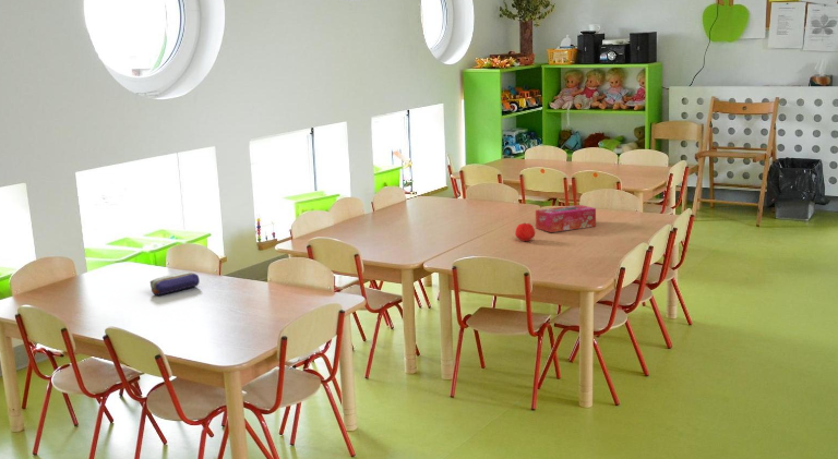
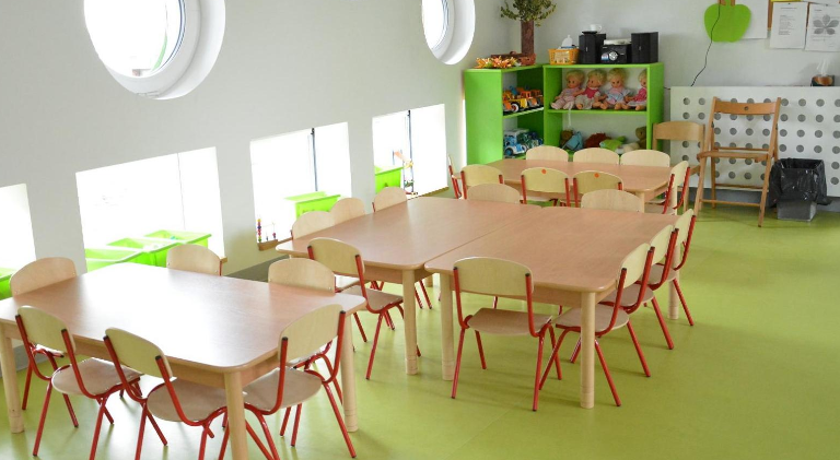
- tissue box [535,204,597,233]
- apple [514,222,536,242]
- pencil case [149,270,201,297]
